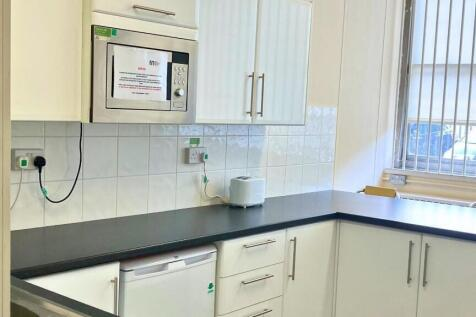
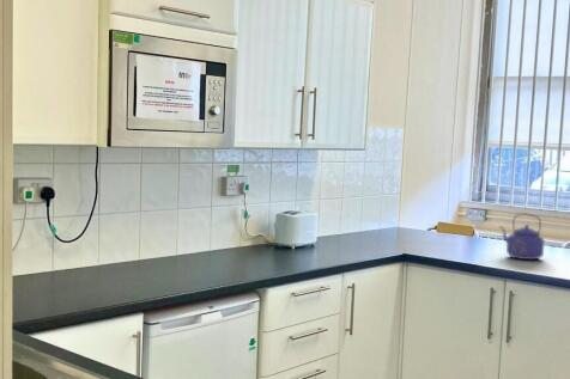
+ kettle [498,213,545,261]
